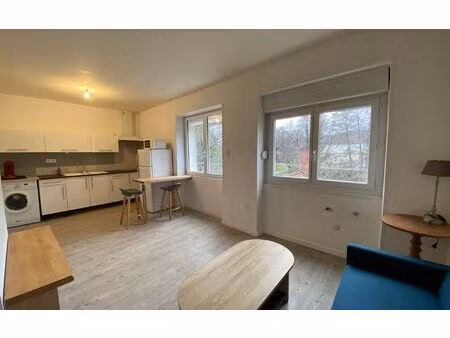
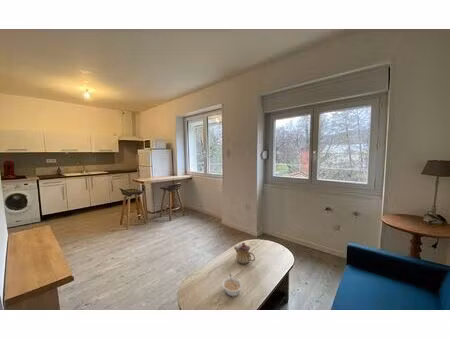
+ teapot [233,242,256,265]
+ legume [221,273,243,297]
